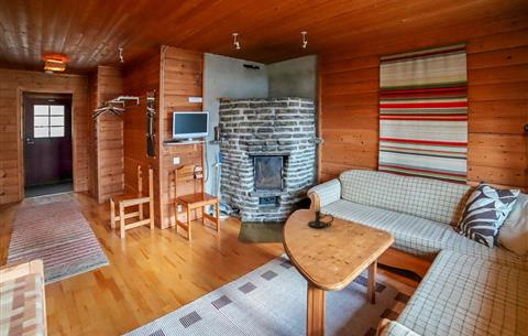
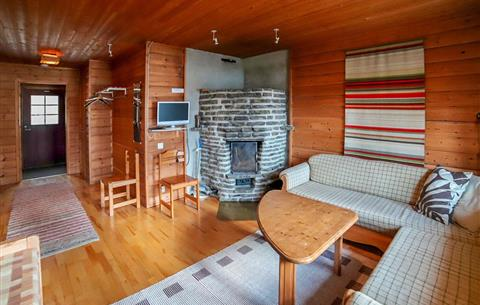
- candle holder [307,192,334,229]
